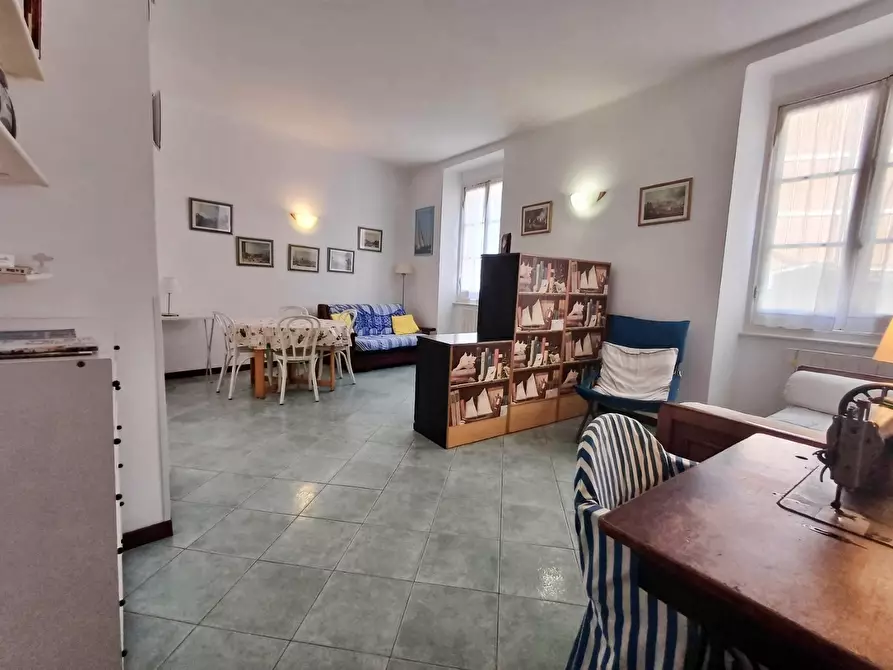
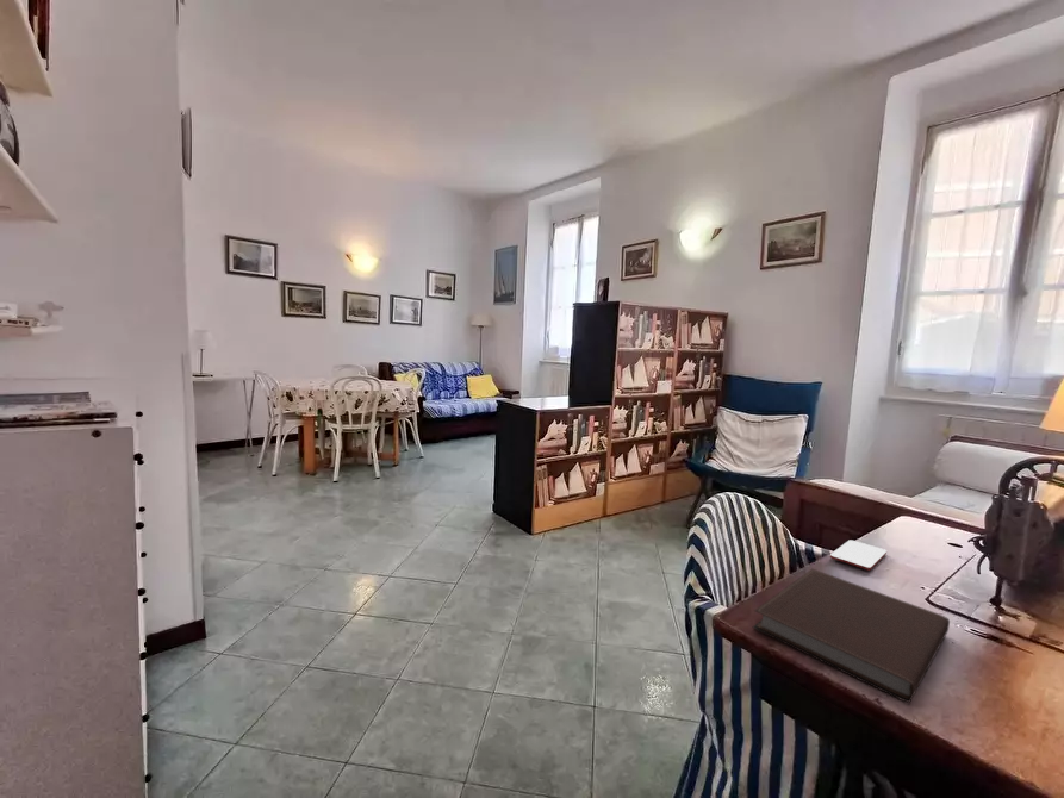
+ smartphone [829,540,888,572]
+ notebook [752,568,951,704]
